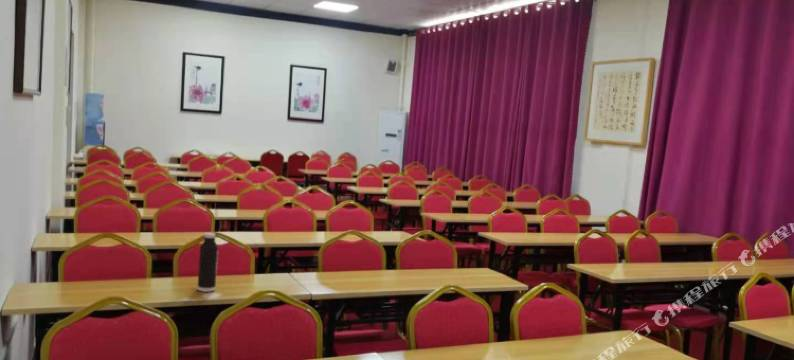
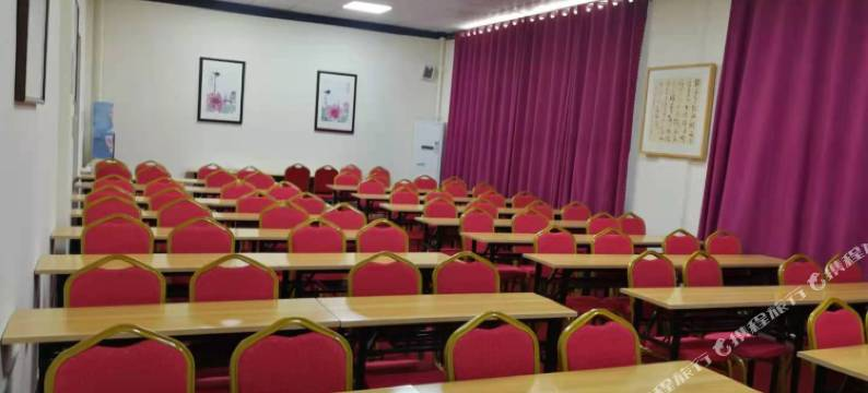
- water bottle [196,232,219,293]
